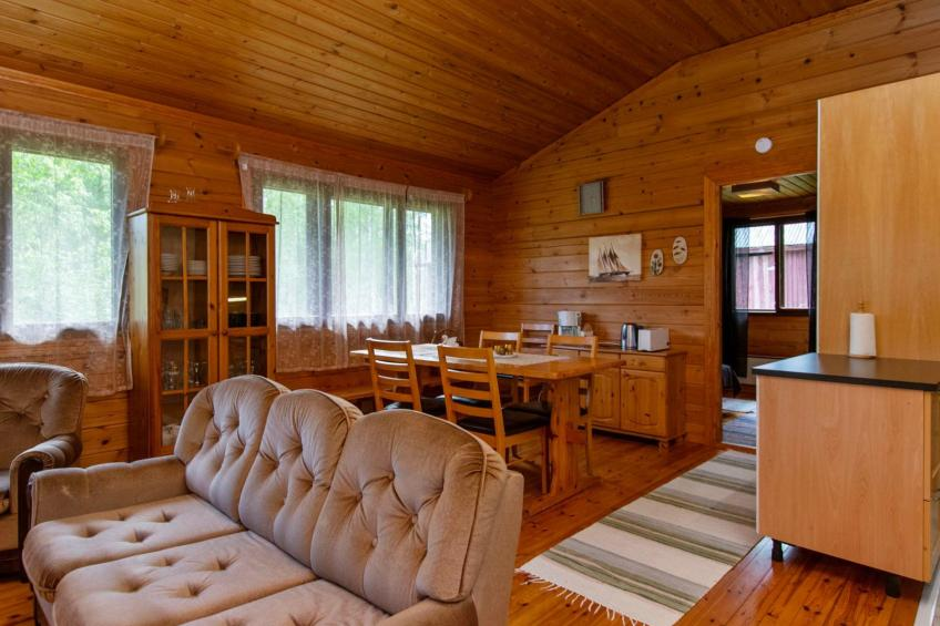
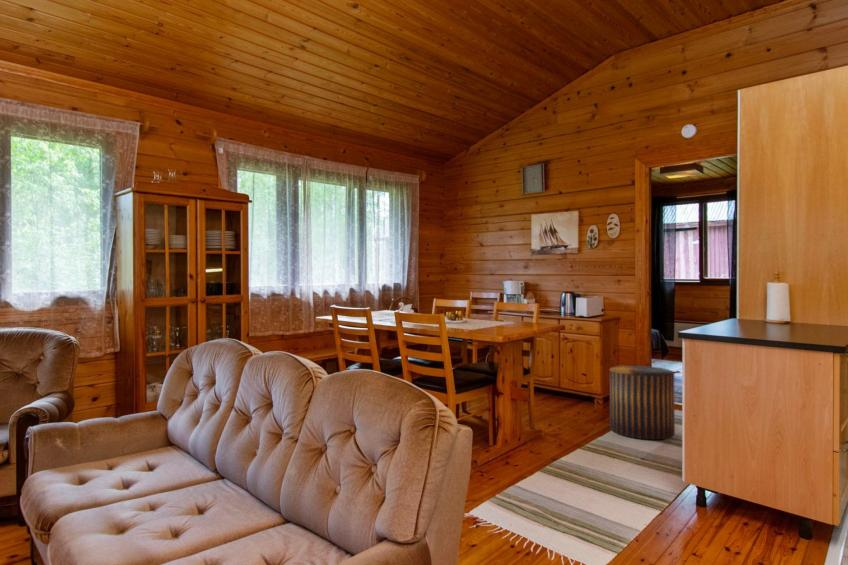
+ stool [609,365,676,441]
